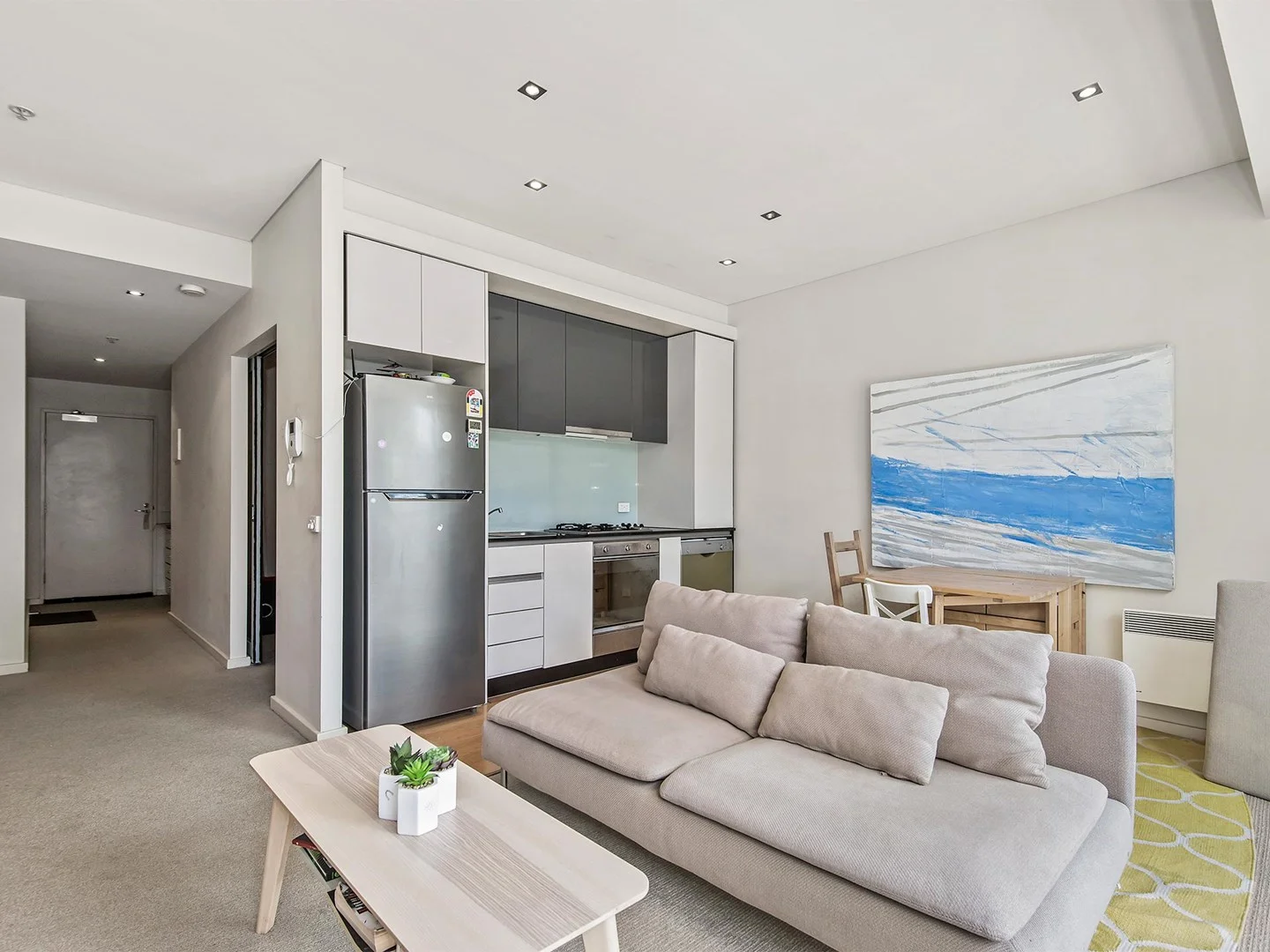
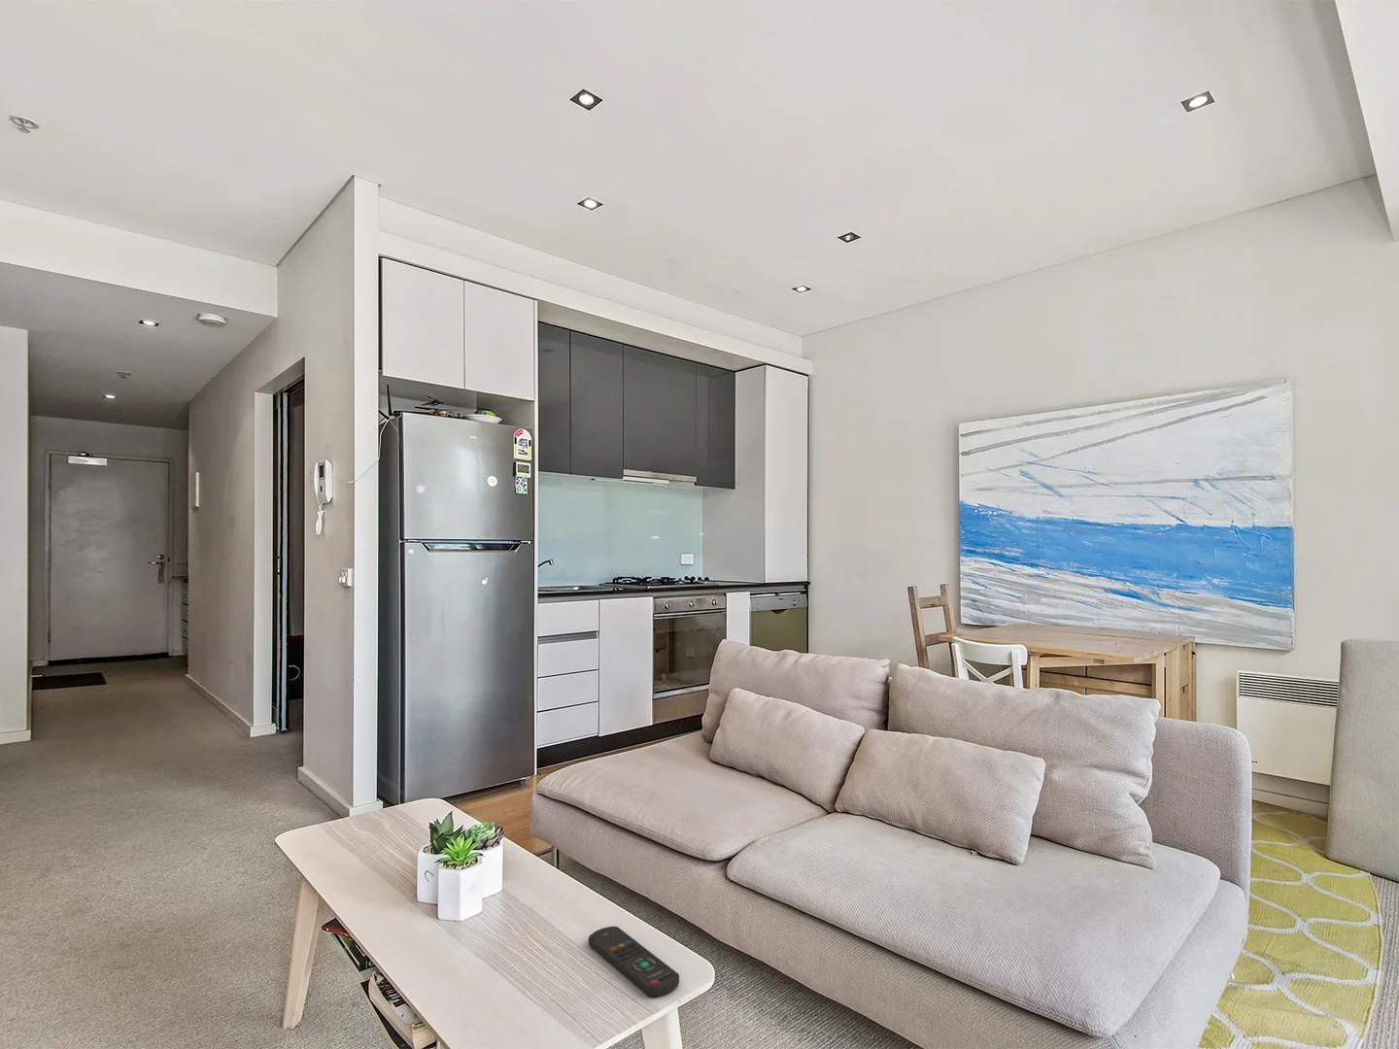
+ remote control [588,926,680,998]
